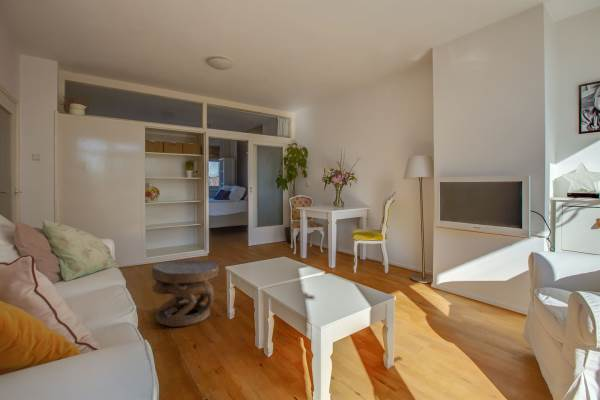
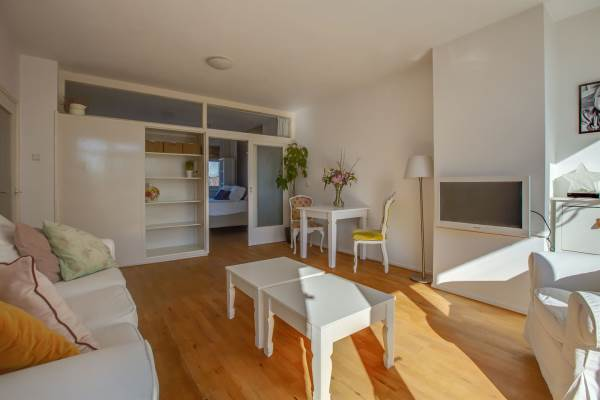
- carved stool [150,260,220,328]
